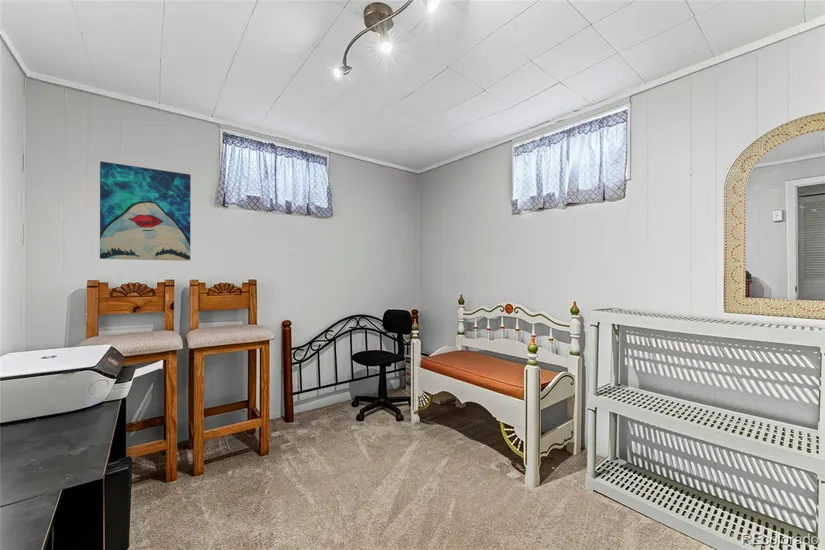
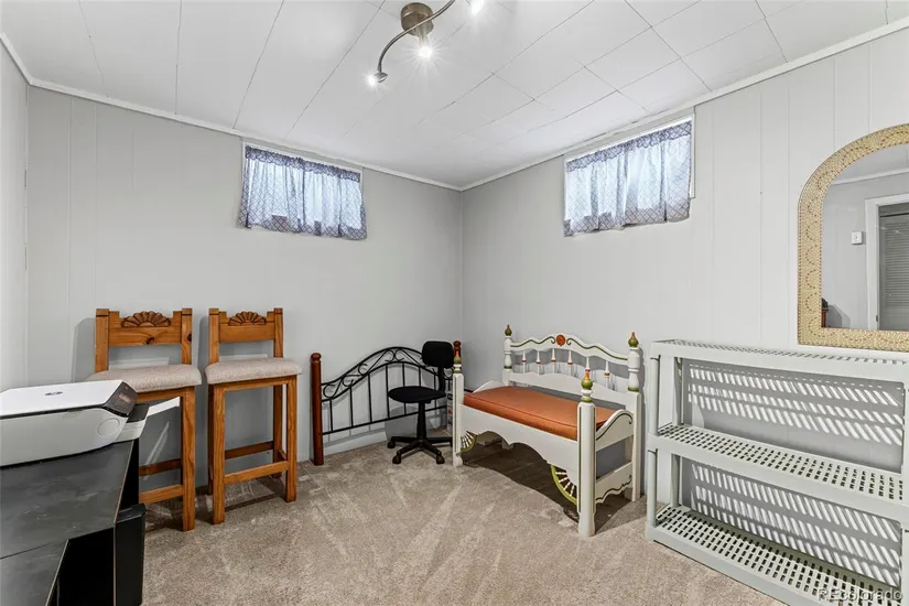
- wall art [99,160,192,262]
